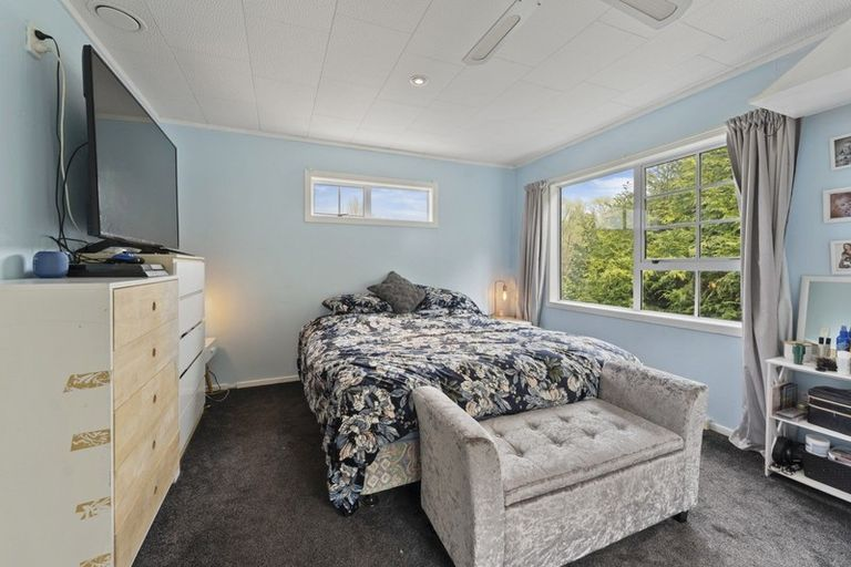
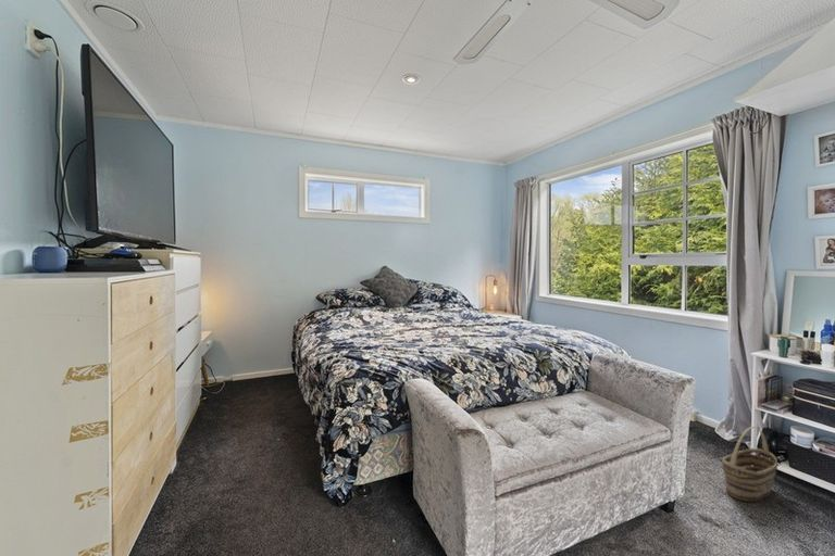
+ basket [722,426,778,503]
